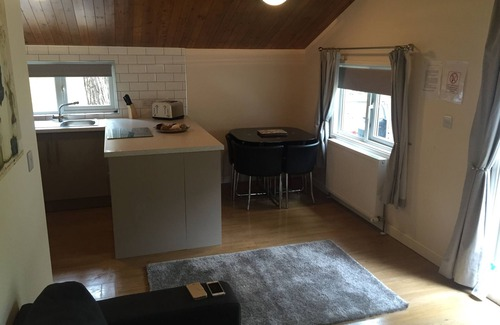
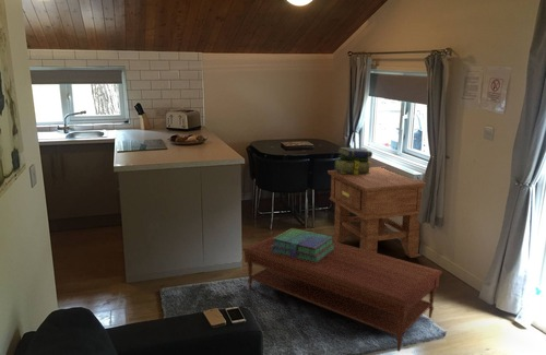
+ coffee table [241,228,443,353]
+ side table [327,166,427,259]
+ stack of books [271,227,335,262]
+ stack of books [333,146,373,175]
